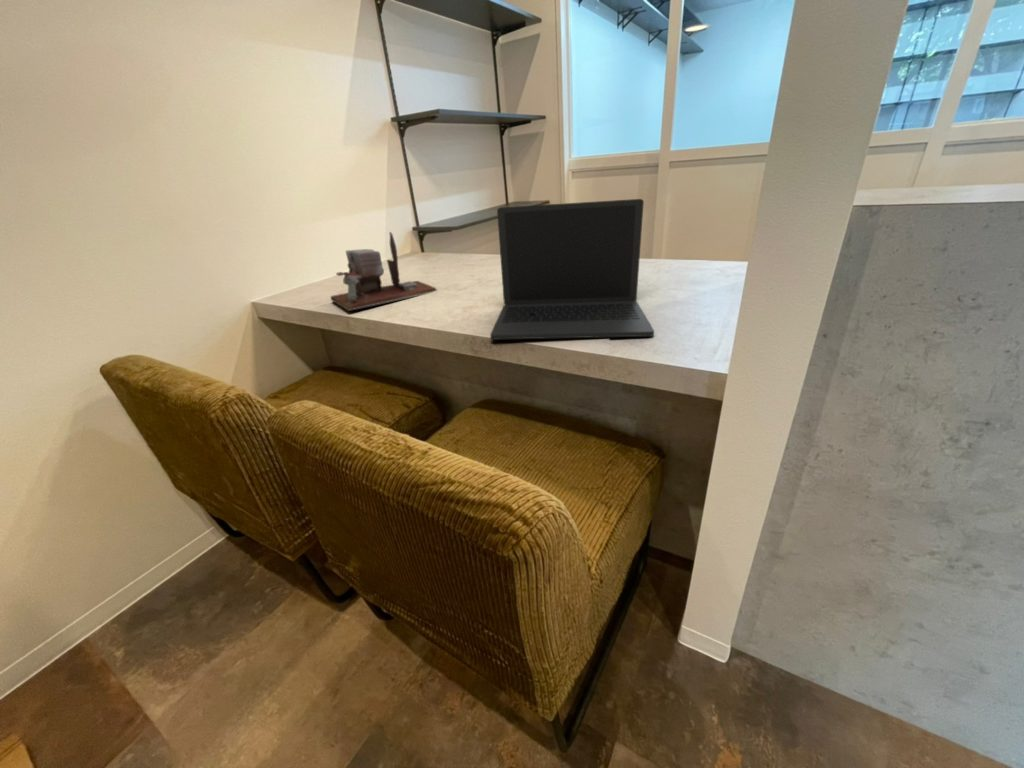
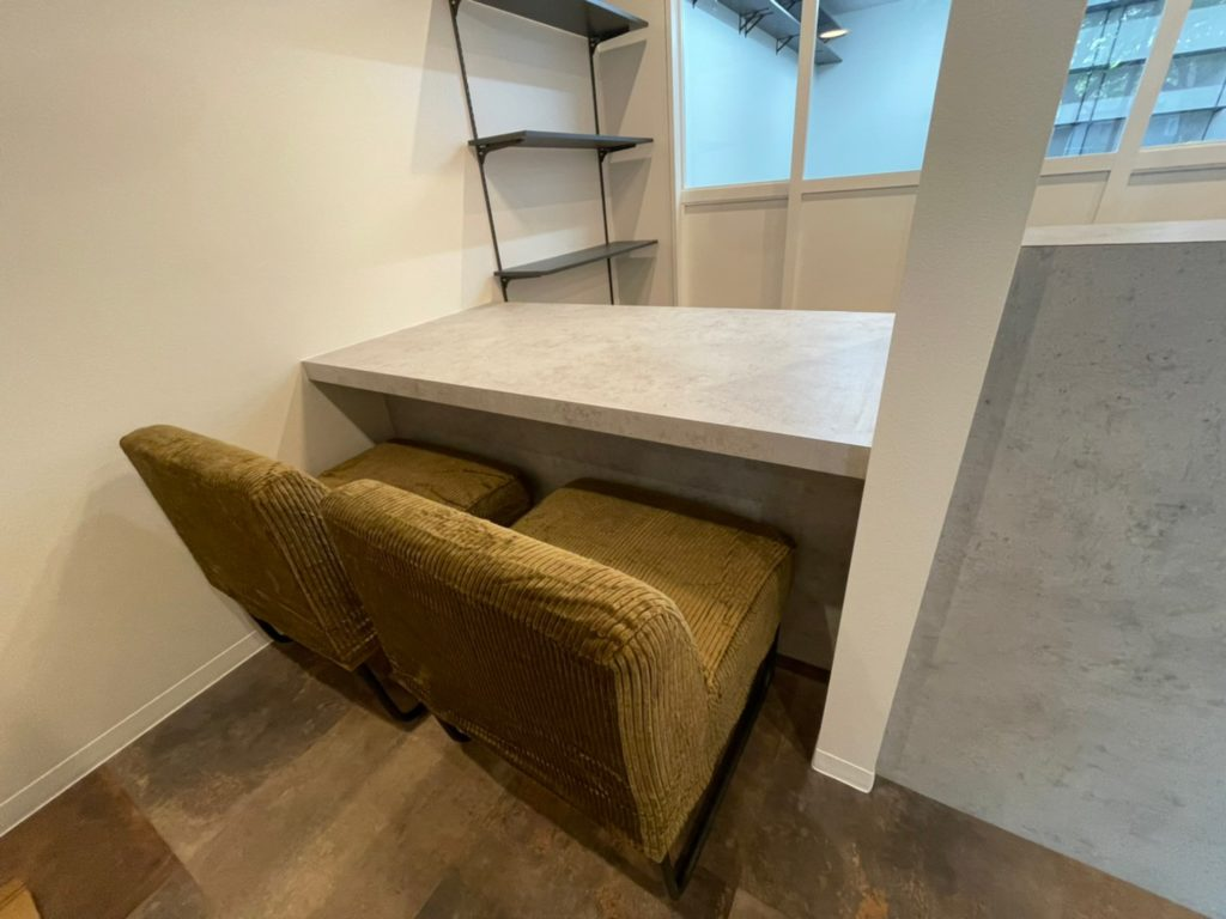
- laptop [489,198,655,341]
- desk organizer [330,231,438,312]
